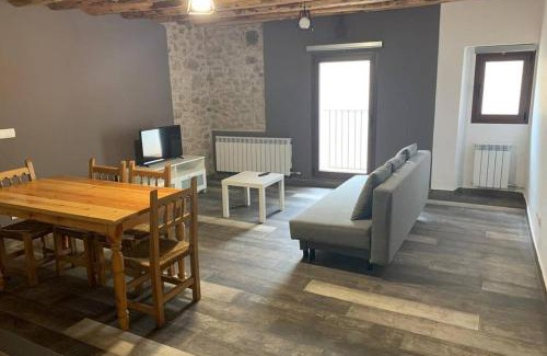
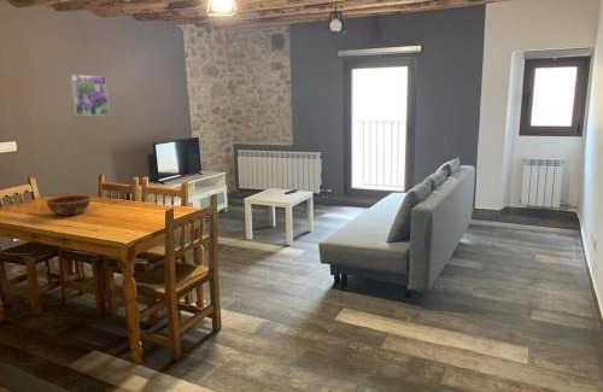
+ bowl [45,194,92,217]
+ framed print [69,74,110,117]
